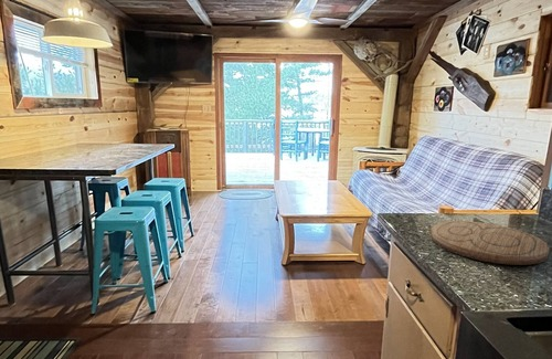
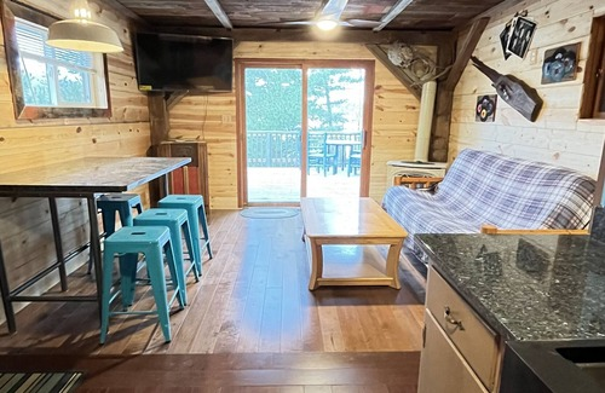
- cutting board [429,220,551,266]
